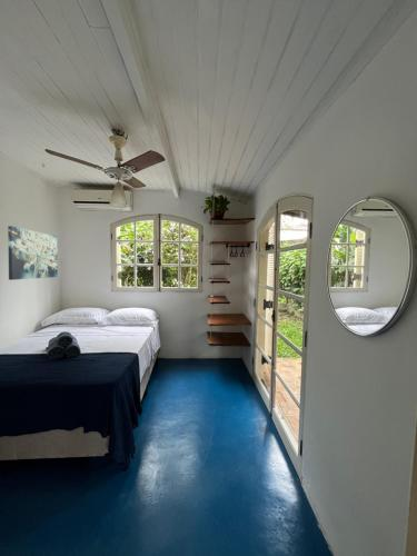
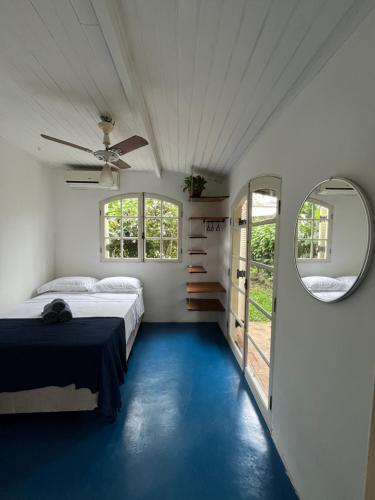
- wall art [7,225,59,281]
